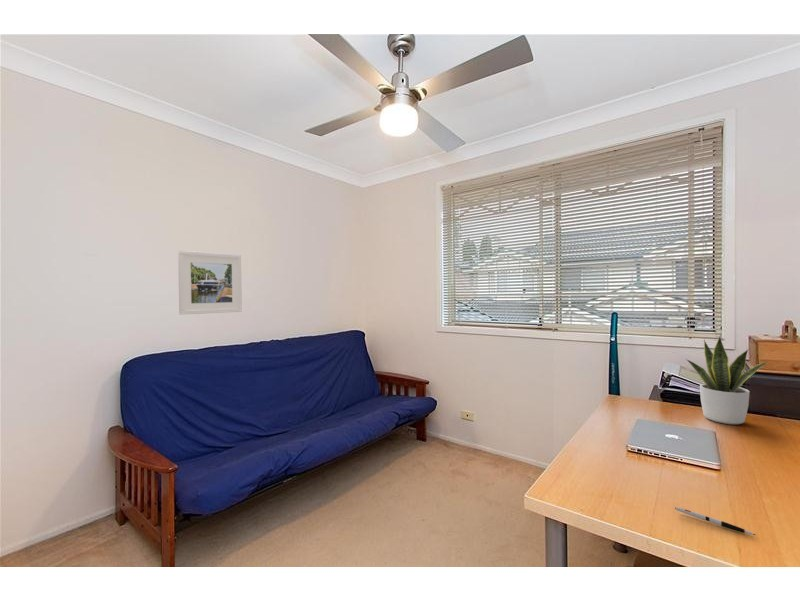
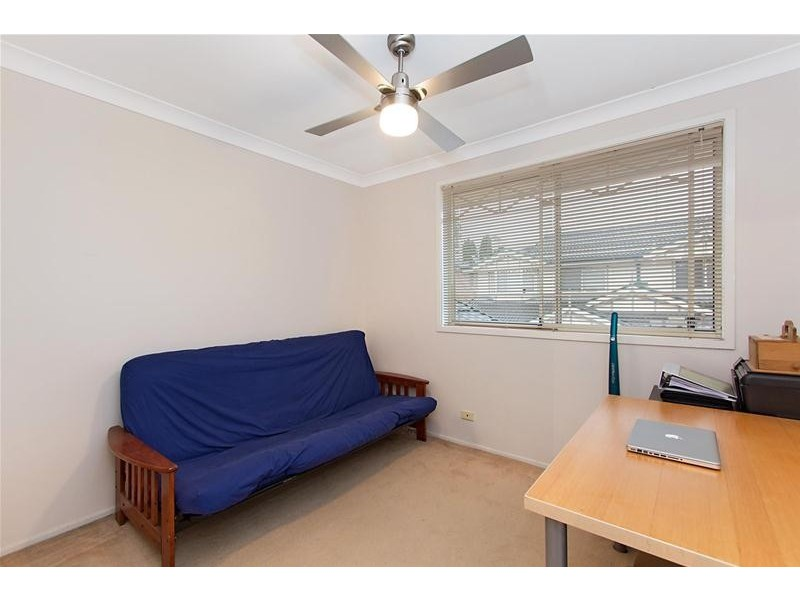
- potted plant [685,336,772,425]
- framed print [177,249,243,316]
- pen [674,506,756,536]
